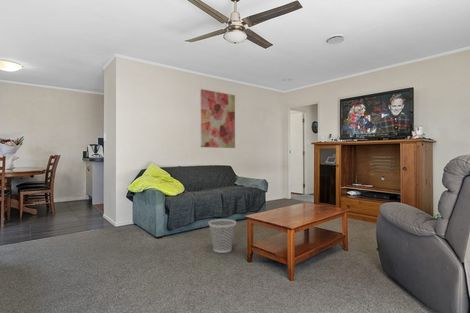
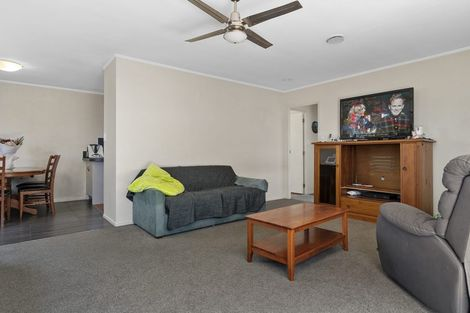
- wastebasket [207,218,237,254]
- wall art [200,88,236,149]
